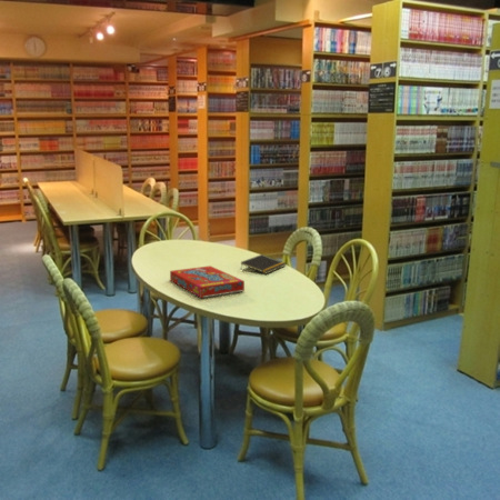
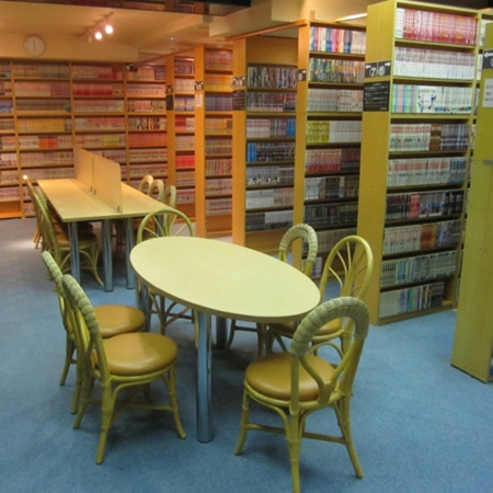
- notepad [240,253,287,274]
- snack box [169,264,246,299]
